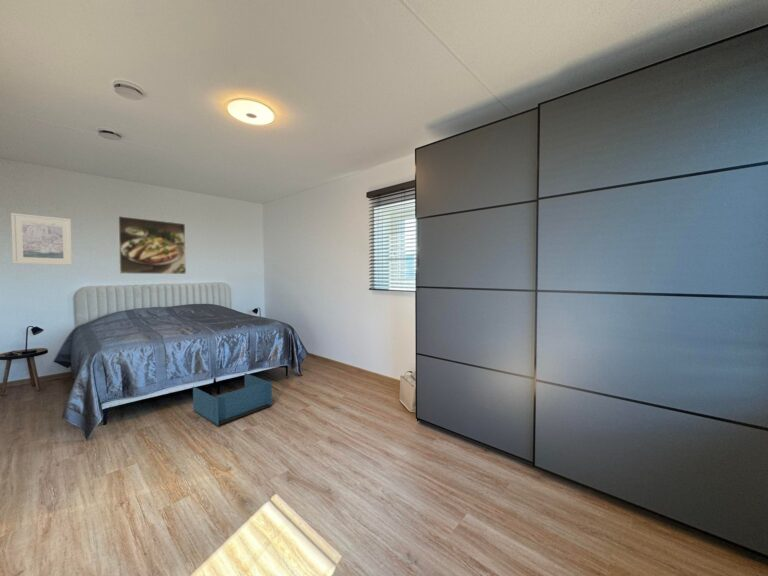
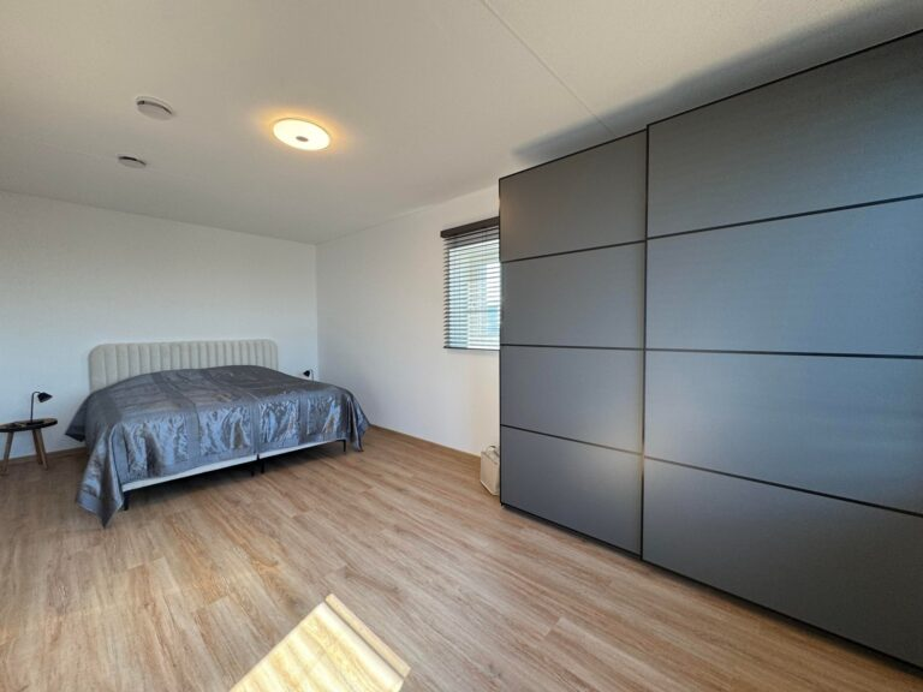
- storage bin [192,372,273,427]
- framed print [117,215,187,275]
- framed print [10,212,73,266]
